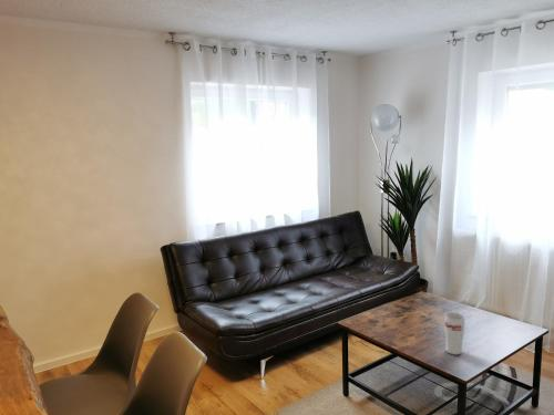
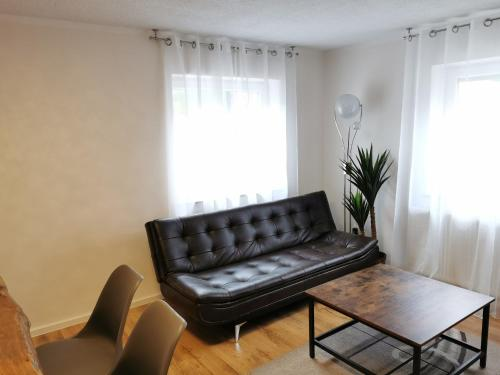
- cup [444,311,465,355]
